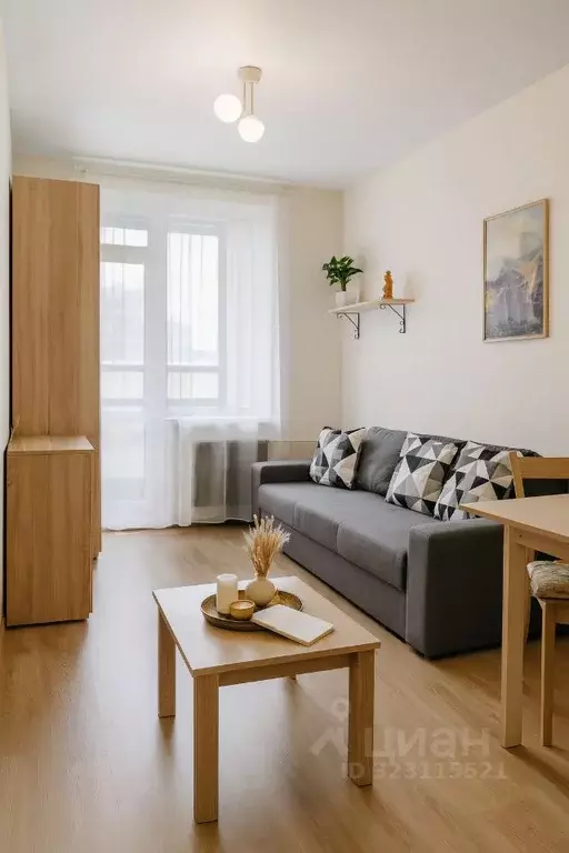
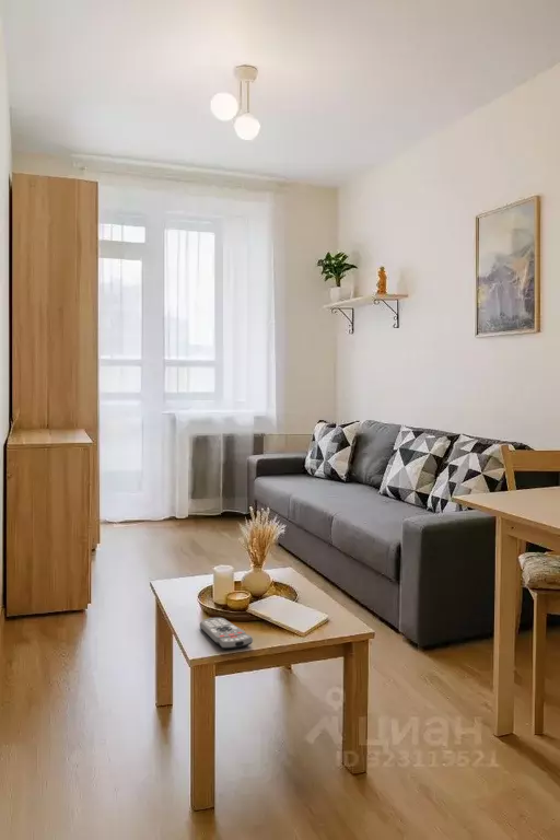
+ remote control [199,617,254,651]
